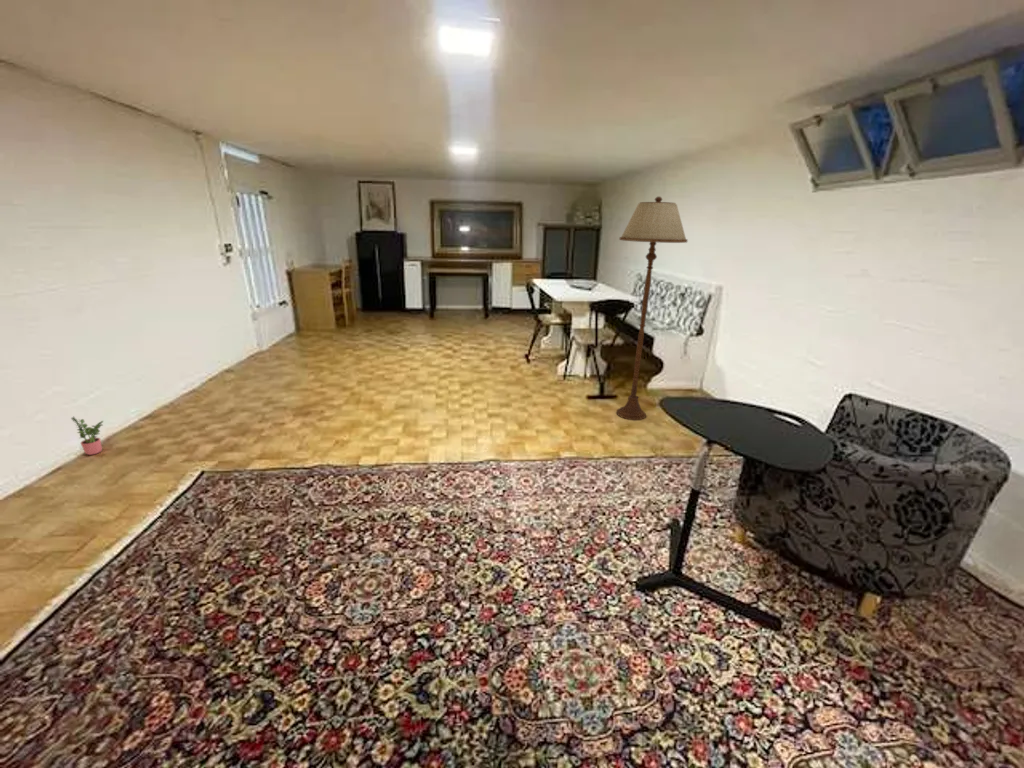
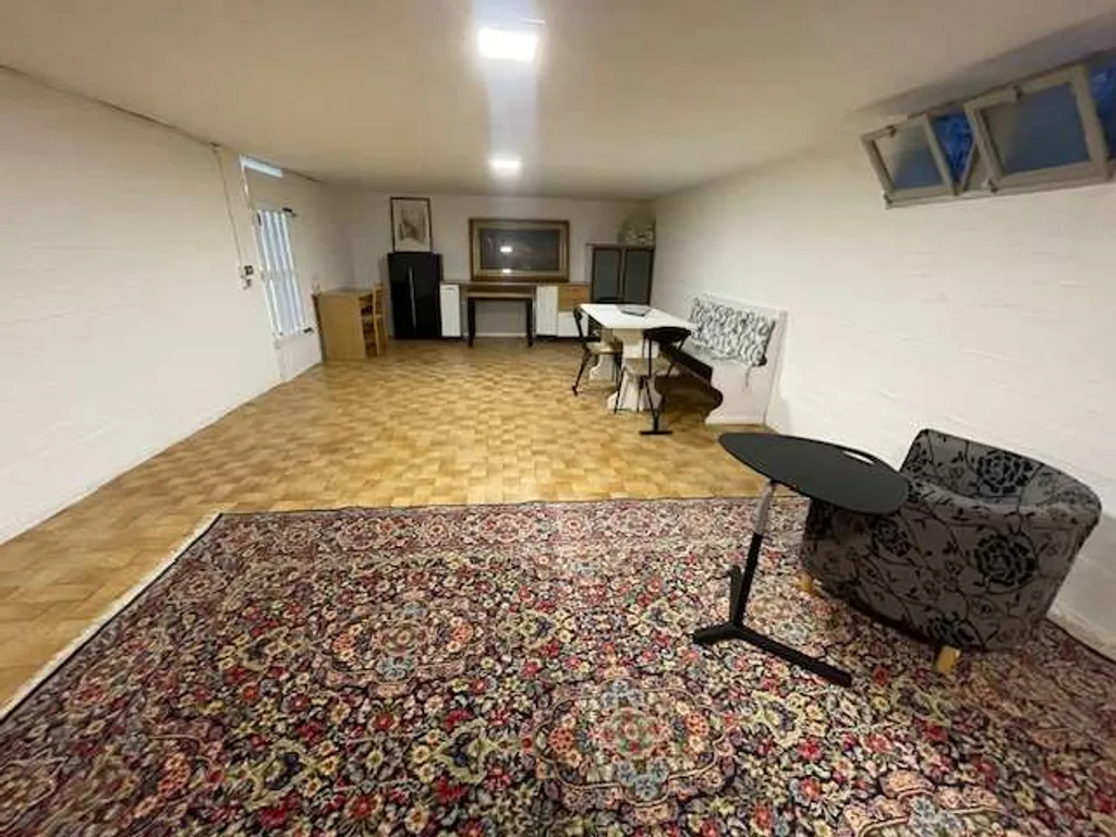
- floor lamp [616,196,689,421]
- potted plant [70,415,104,456]
